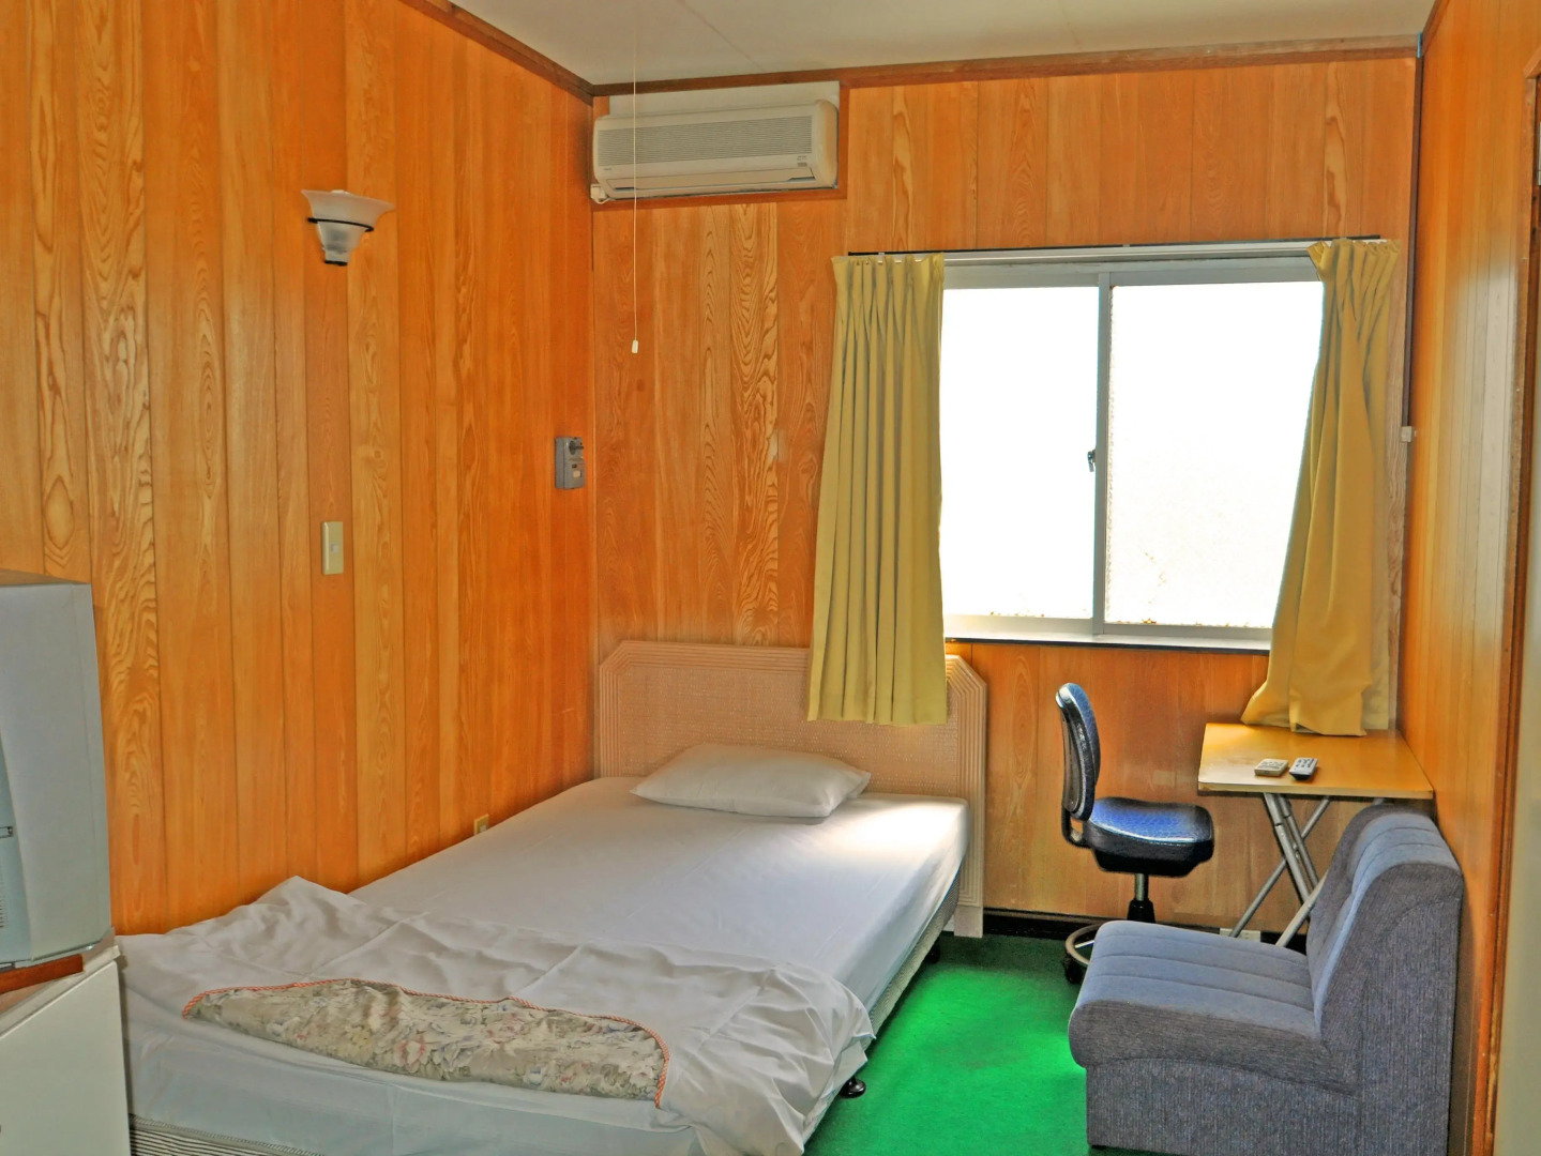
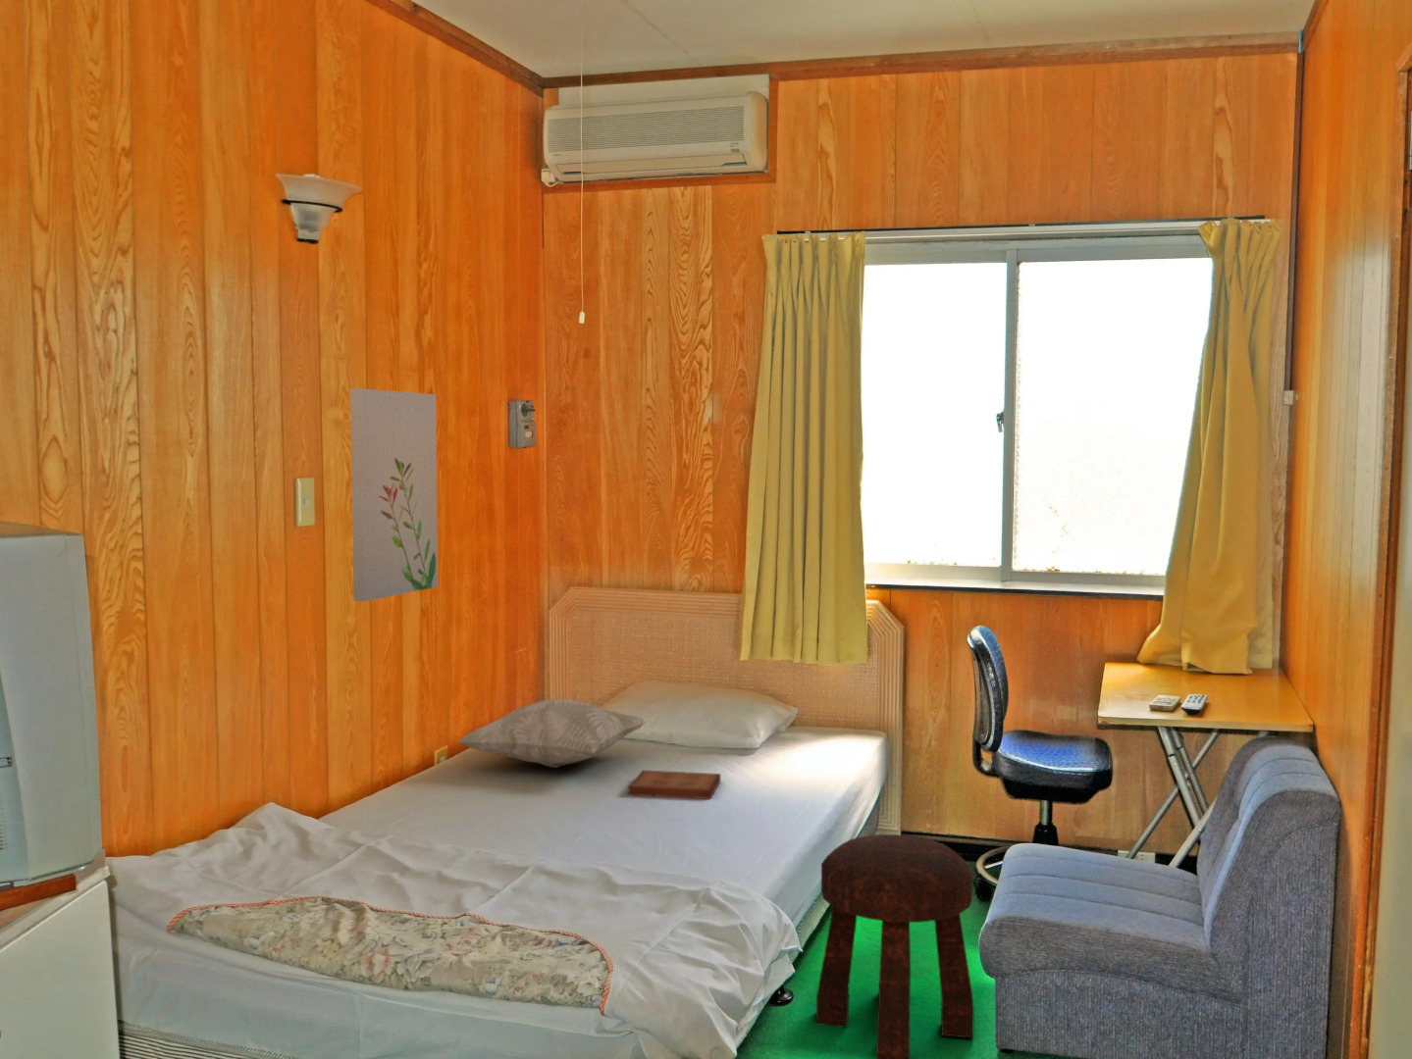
+ wall art [349,387,438,602]
+ stool [816,833,976,1059]
+ decorative pillow [456,699,646,769]
+ book [628,770,721,800]
